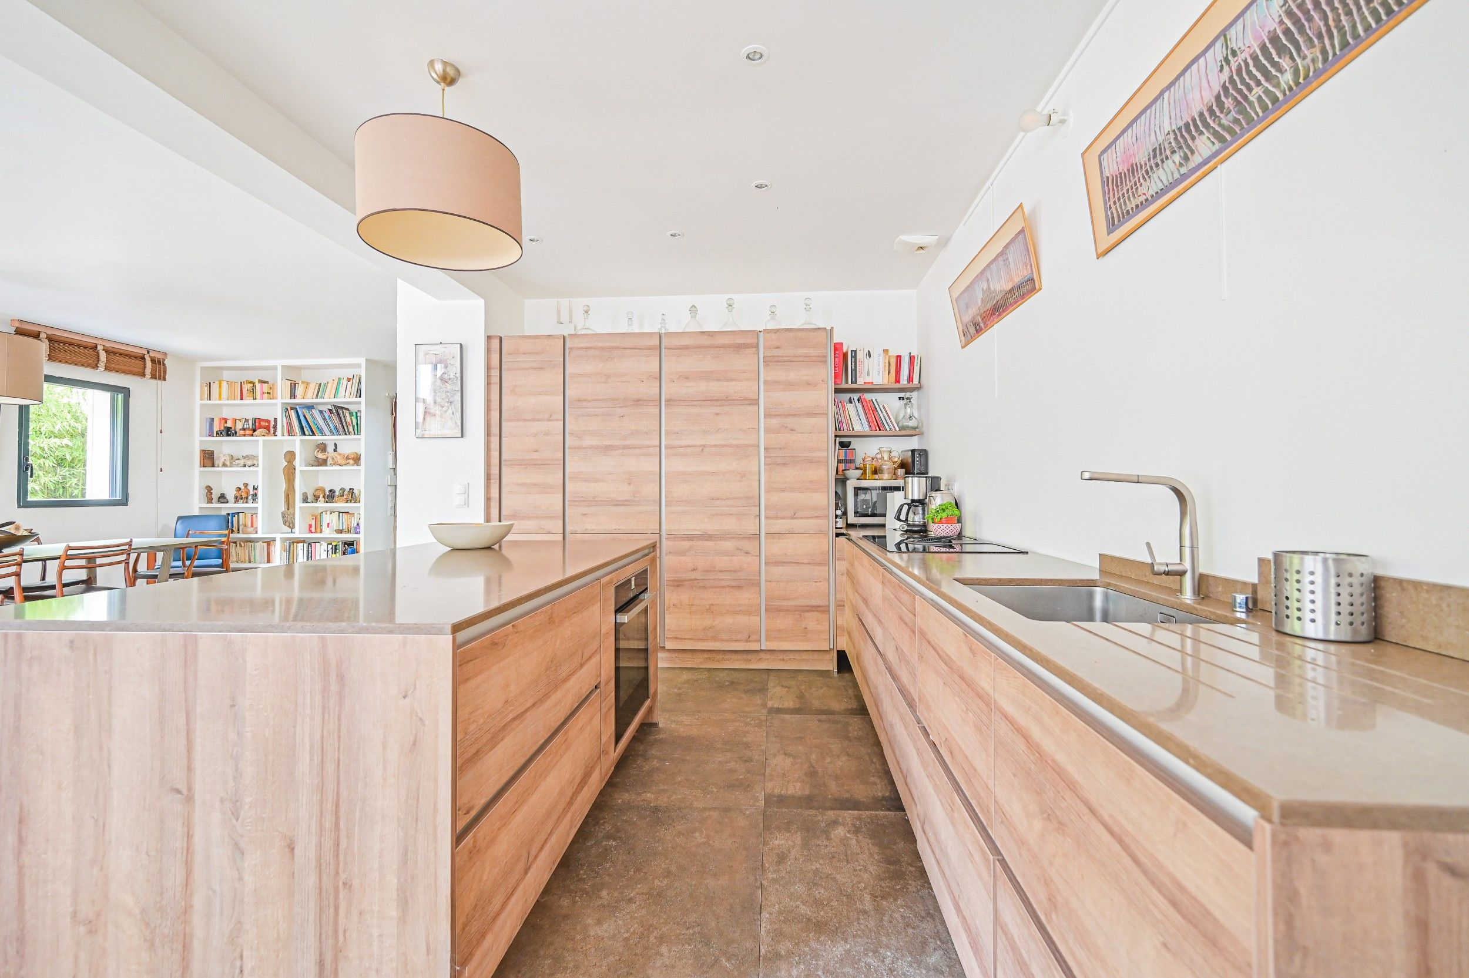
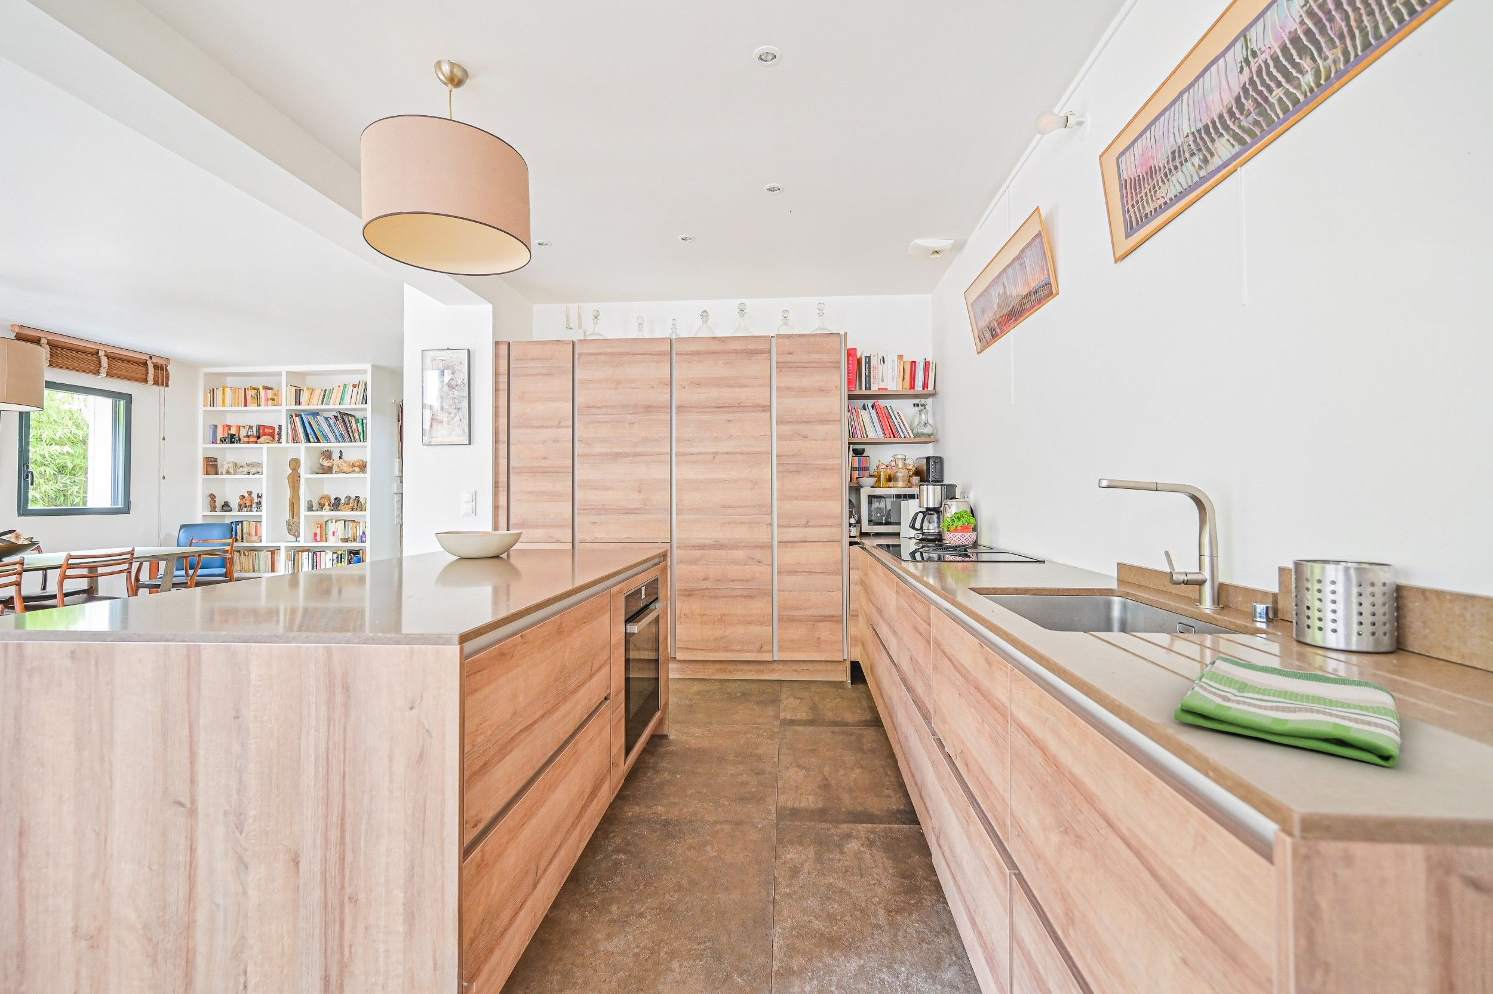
+ dish towel [1174,655,1403,768]
